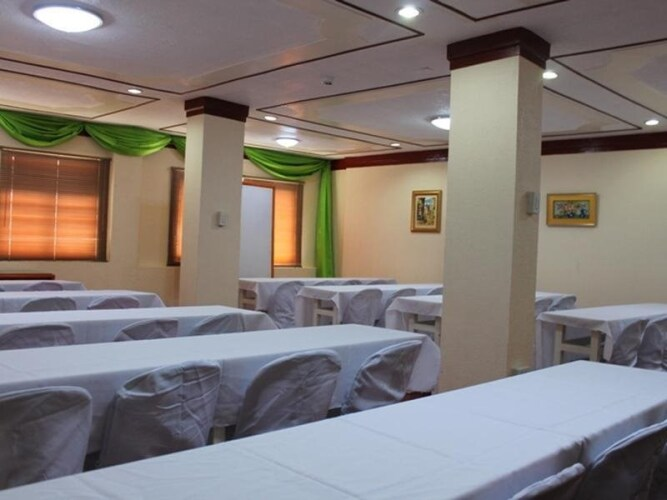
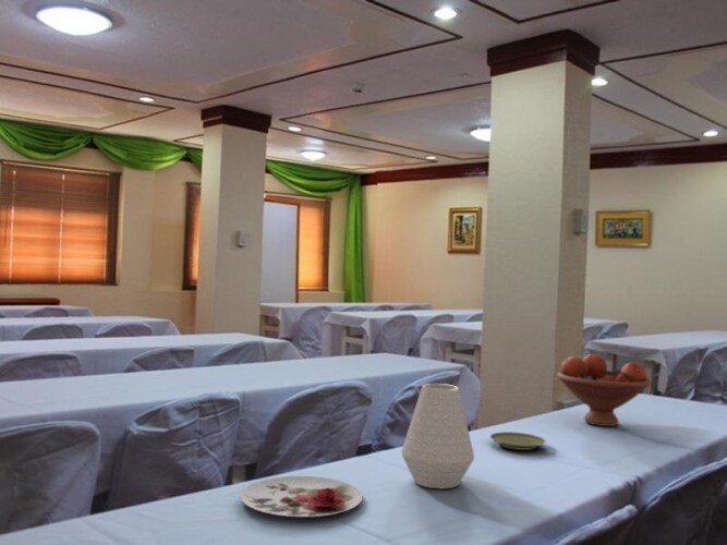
+ fruit bowl [556,353,652,427]
+ plate [239,475,363,518]
+ plate [488,431,547,451]
+ vase [400,383,475,489]
